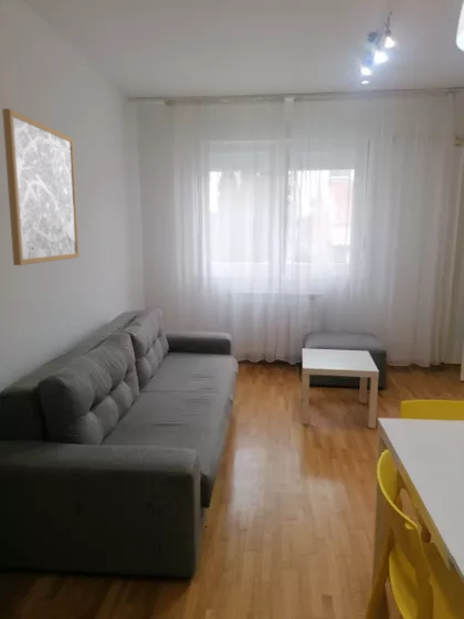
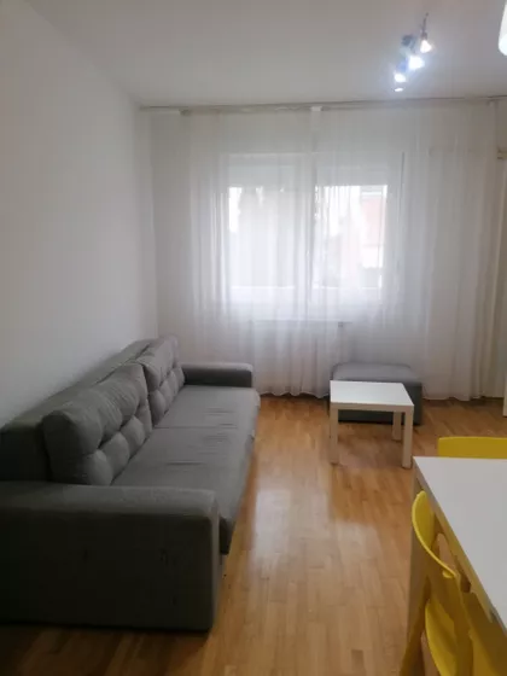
- wall art [1,107,81,266]
